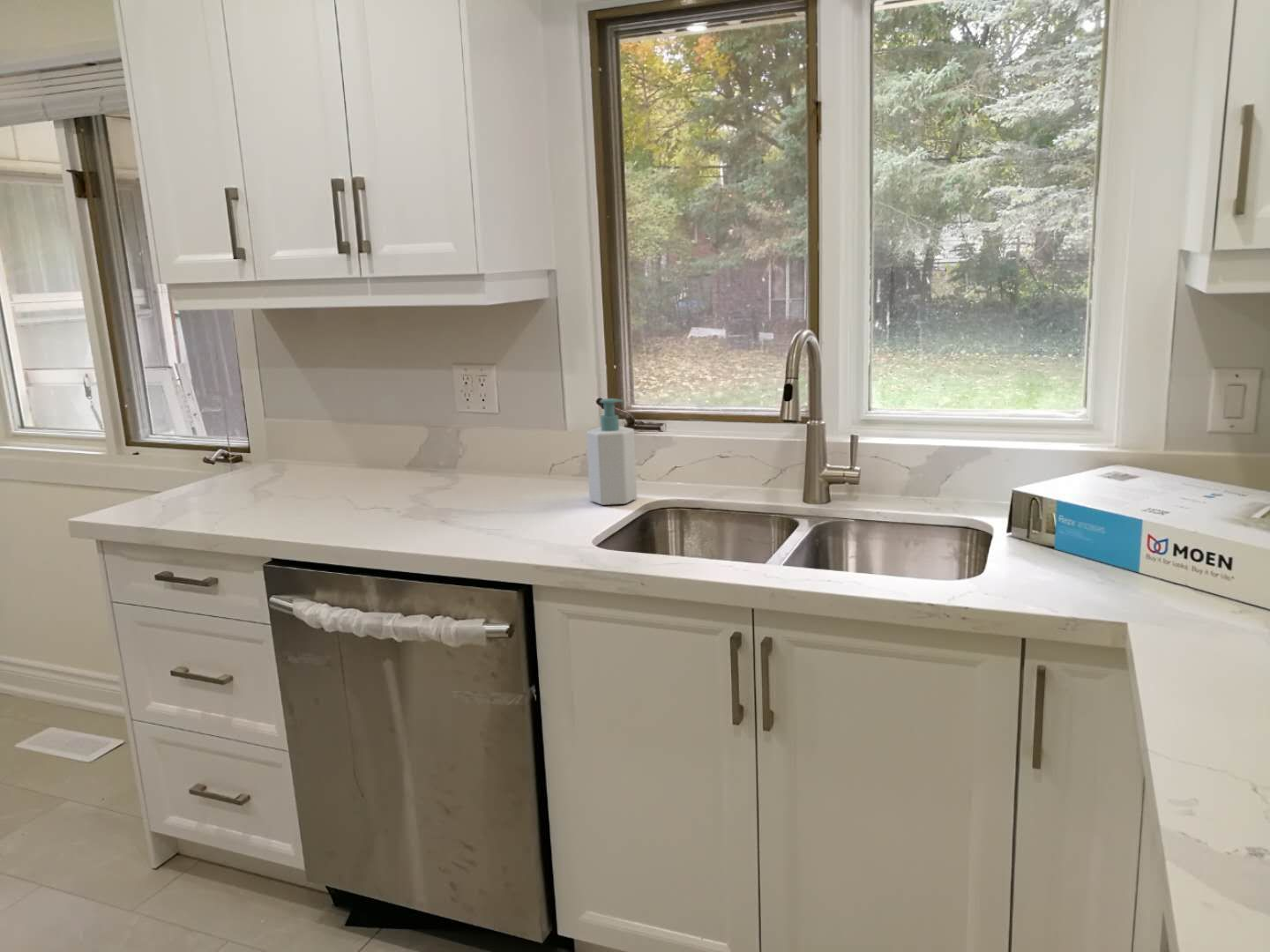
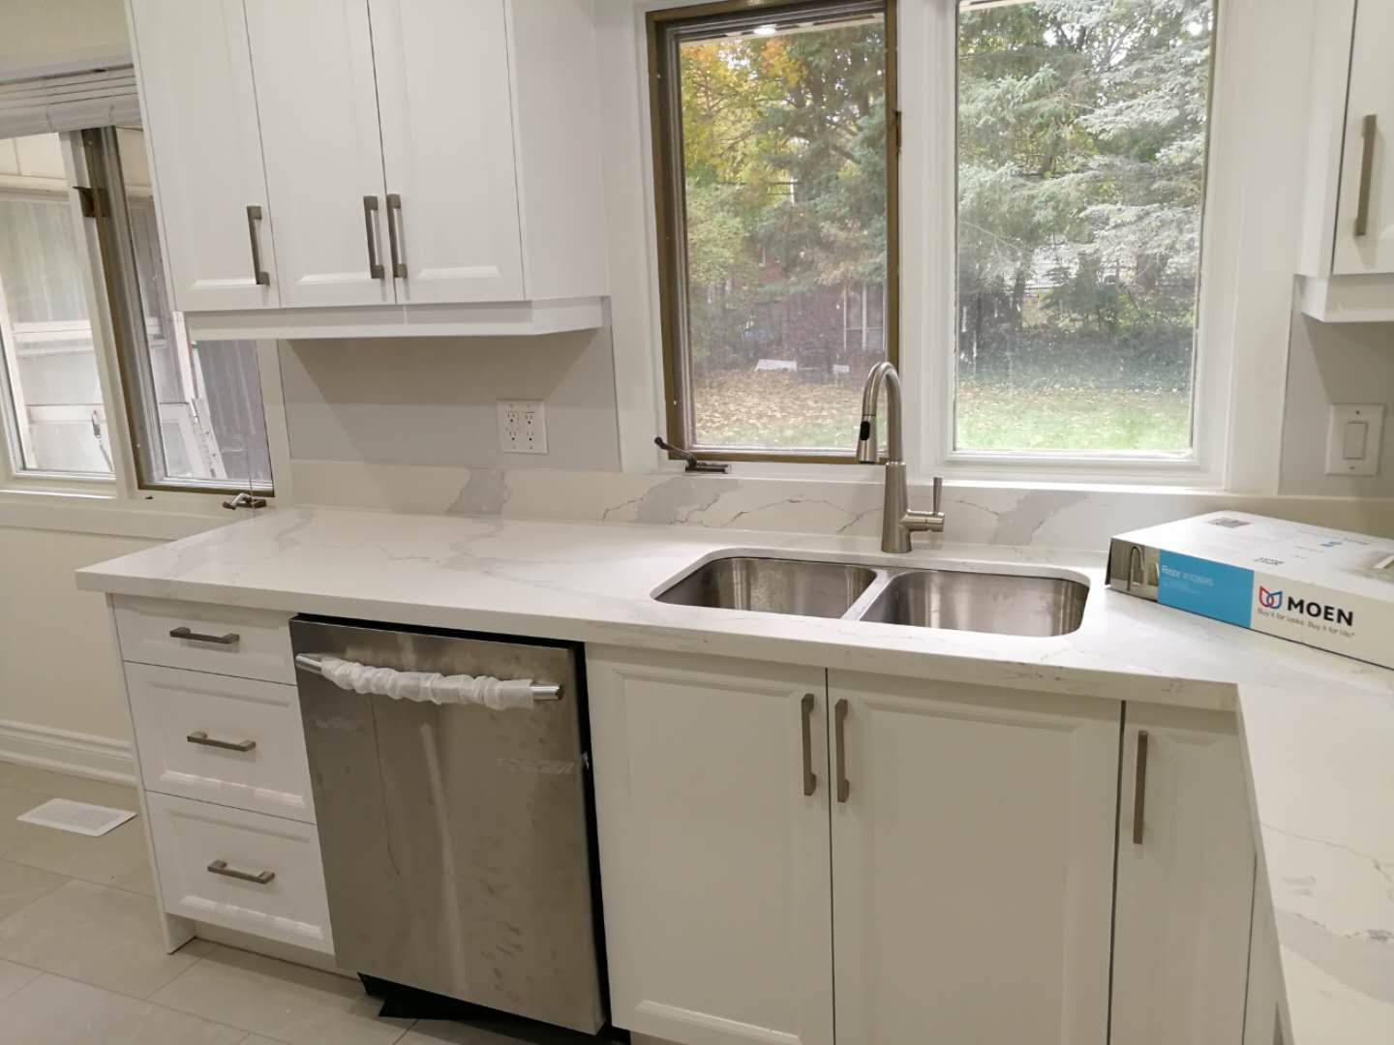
- soap bottle [586,398,638,506]
